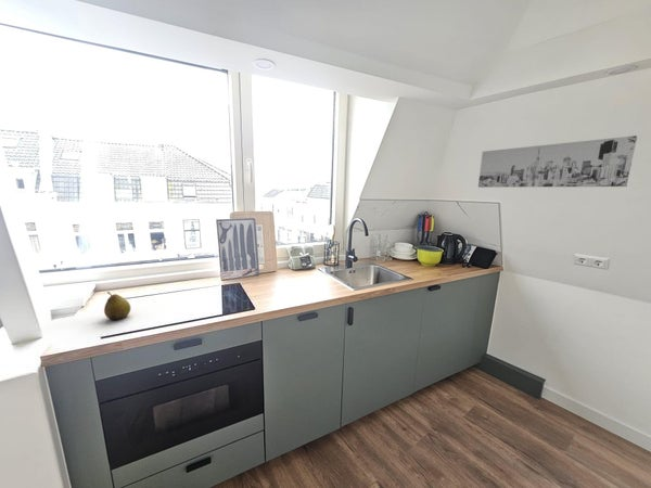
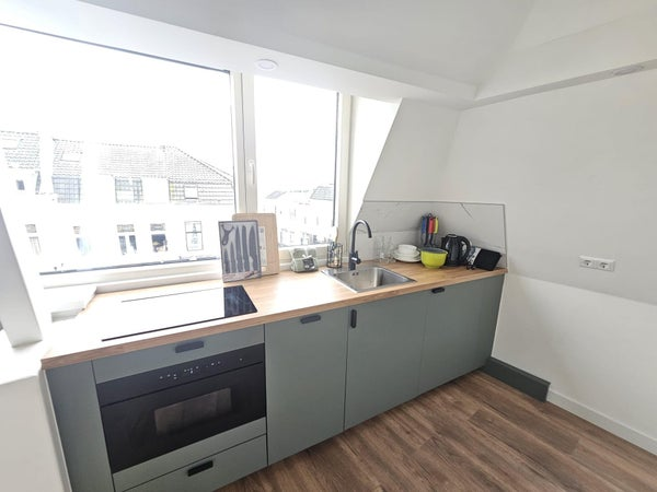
- fruit [103,291,131,321]
- wall art [477,134,638,189]
